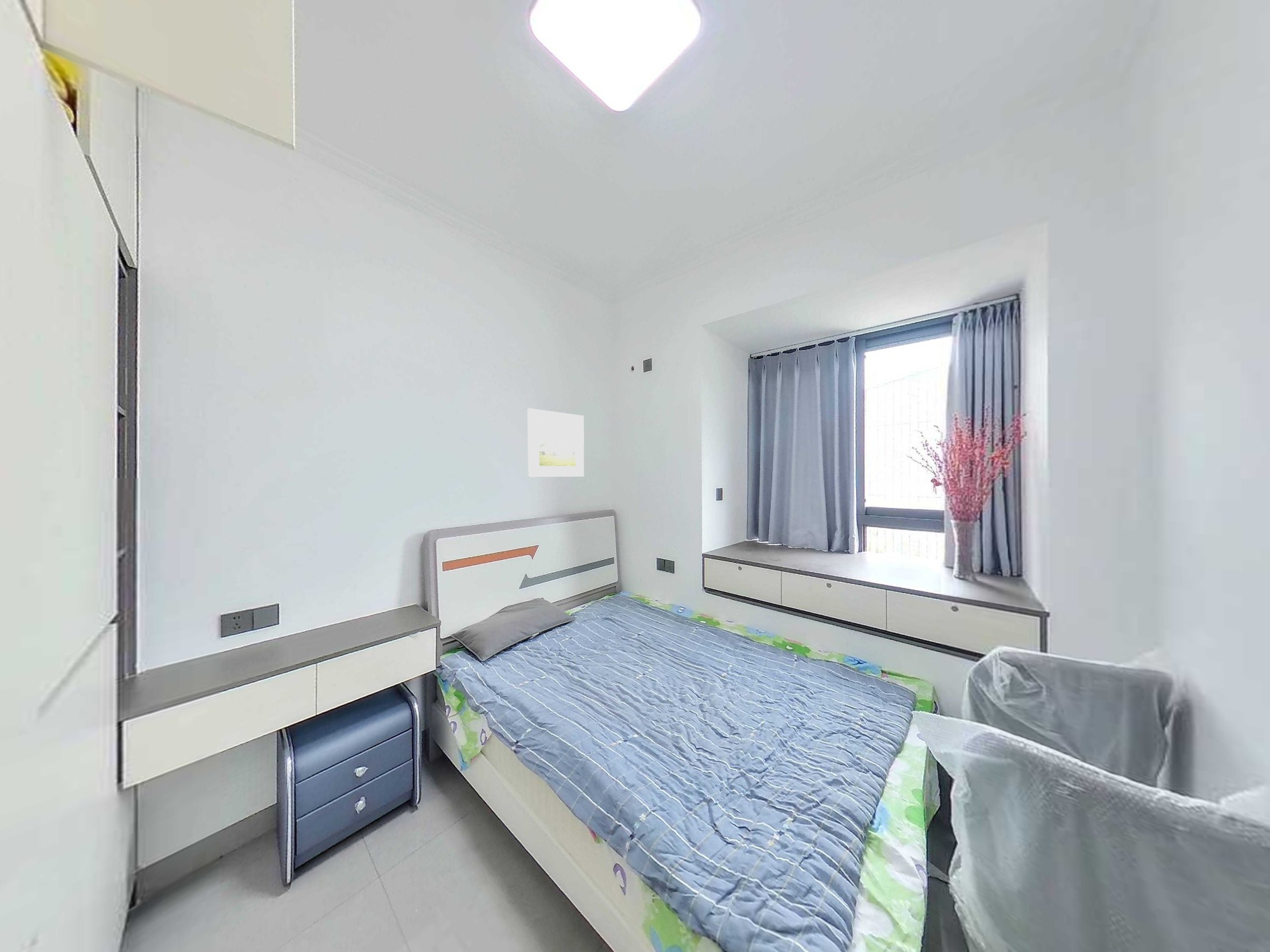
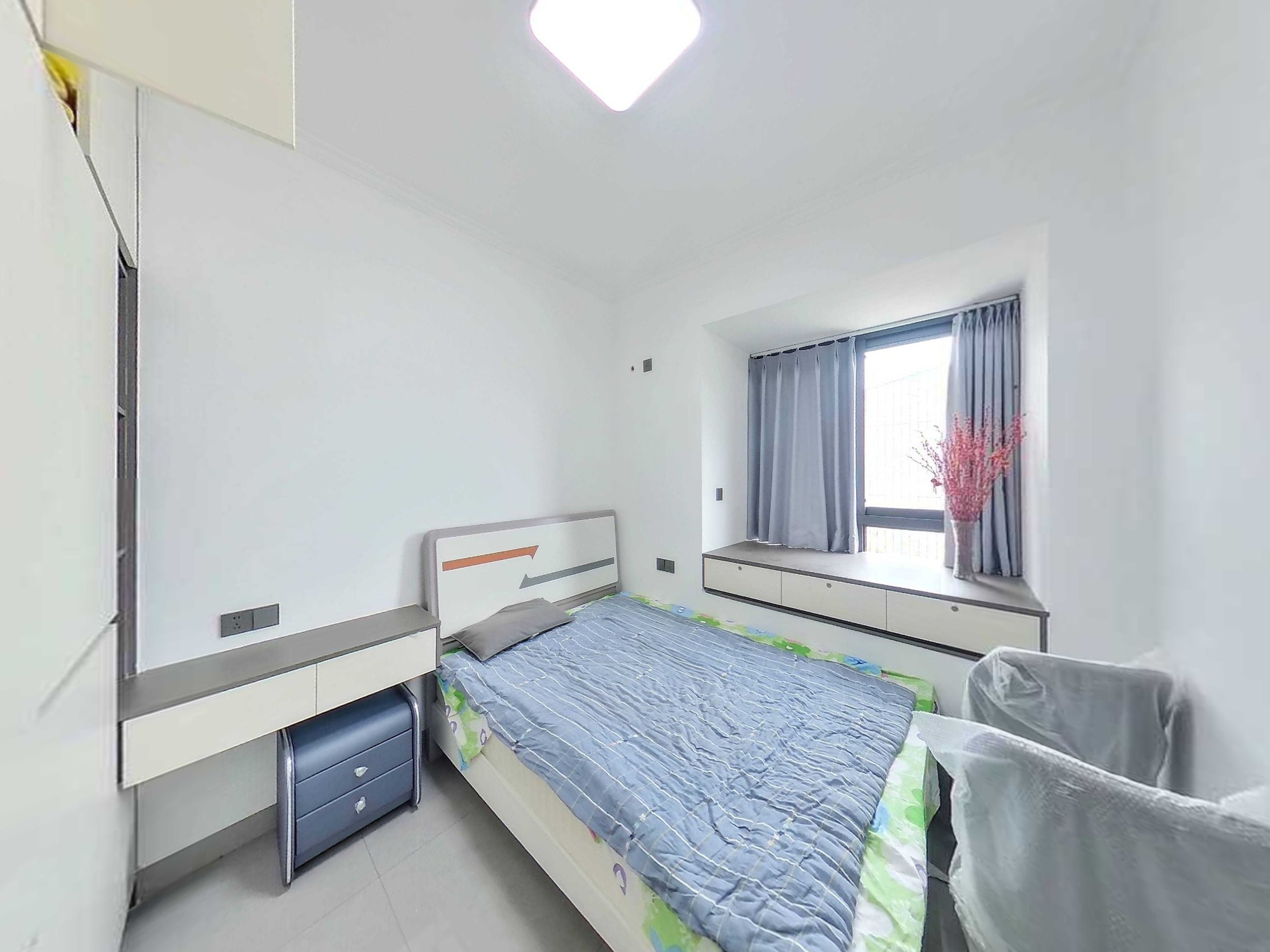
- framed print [527,408,585,477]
